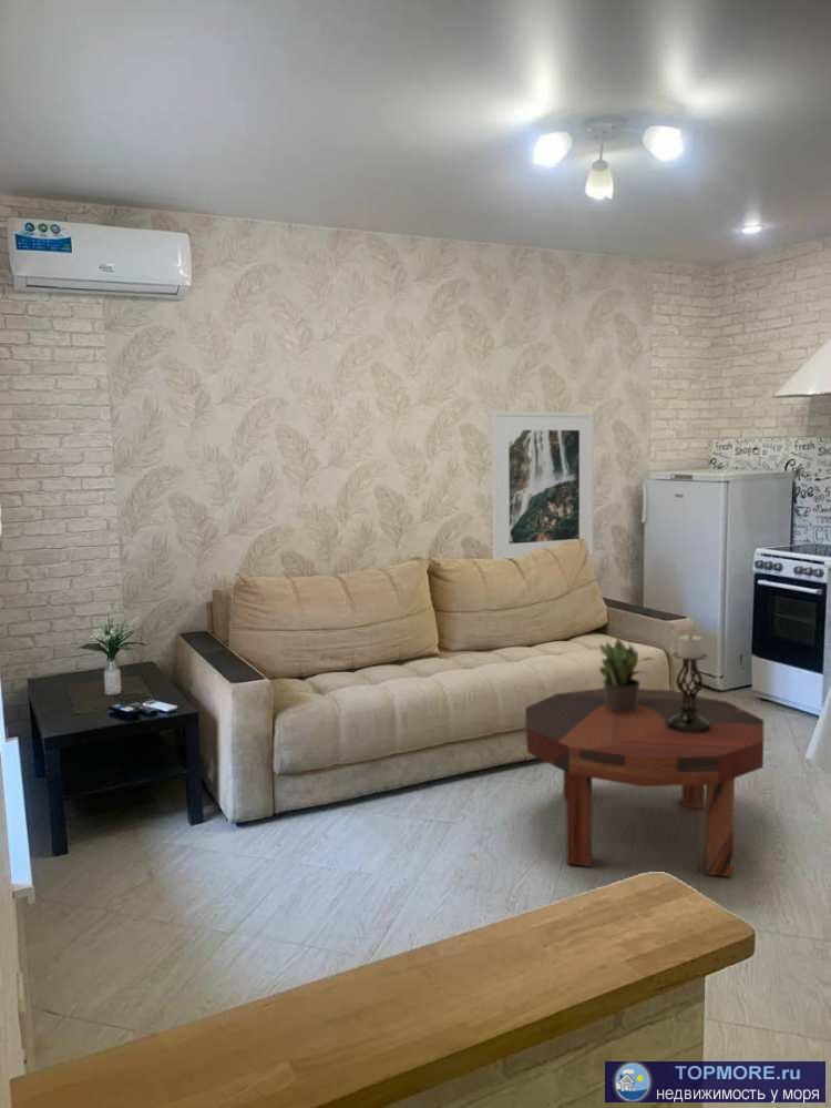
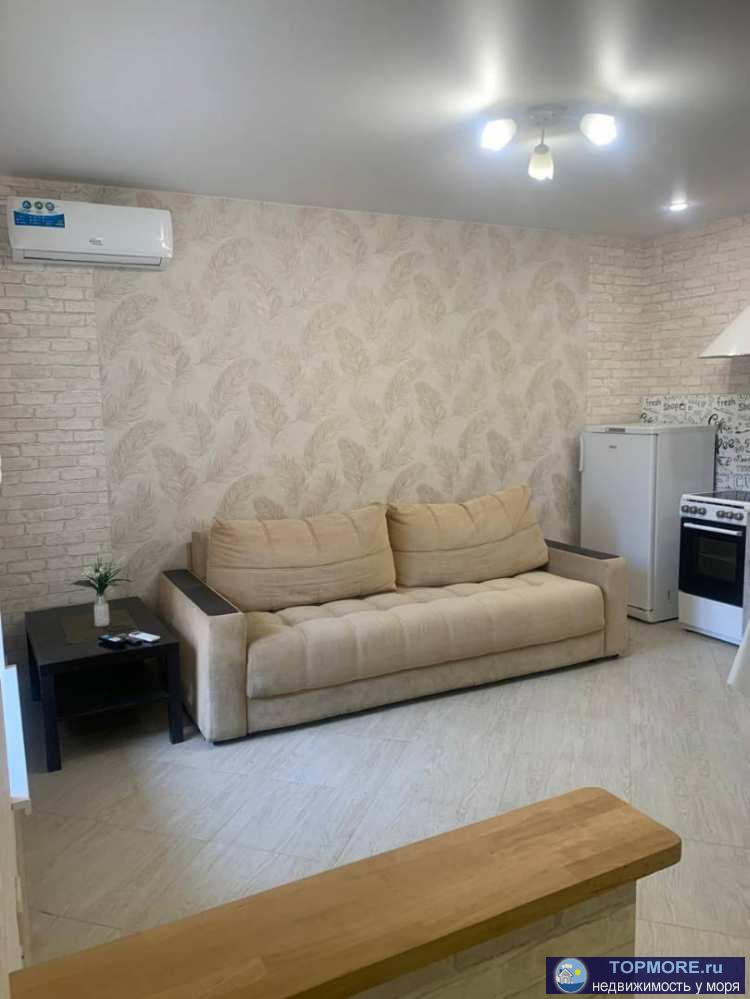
- coffee table [524,688,765,877]
- potted plant [598,637,655,712]
- candle holder [668,632,710,733]
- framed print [491,410,595,560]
